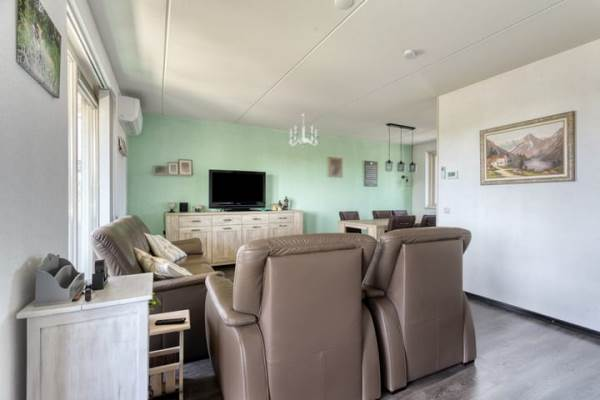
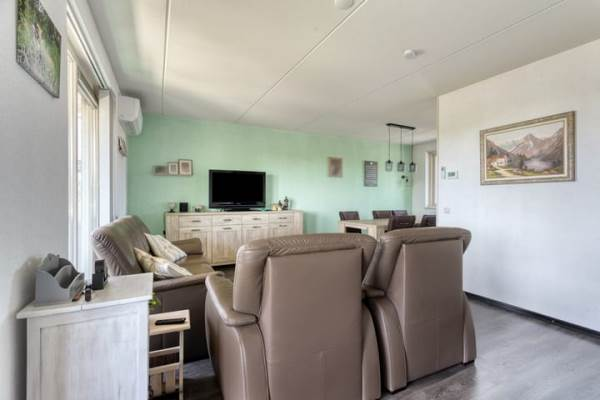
- chandelier [288,113,319,151]
